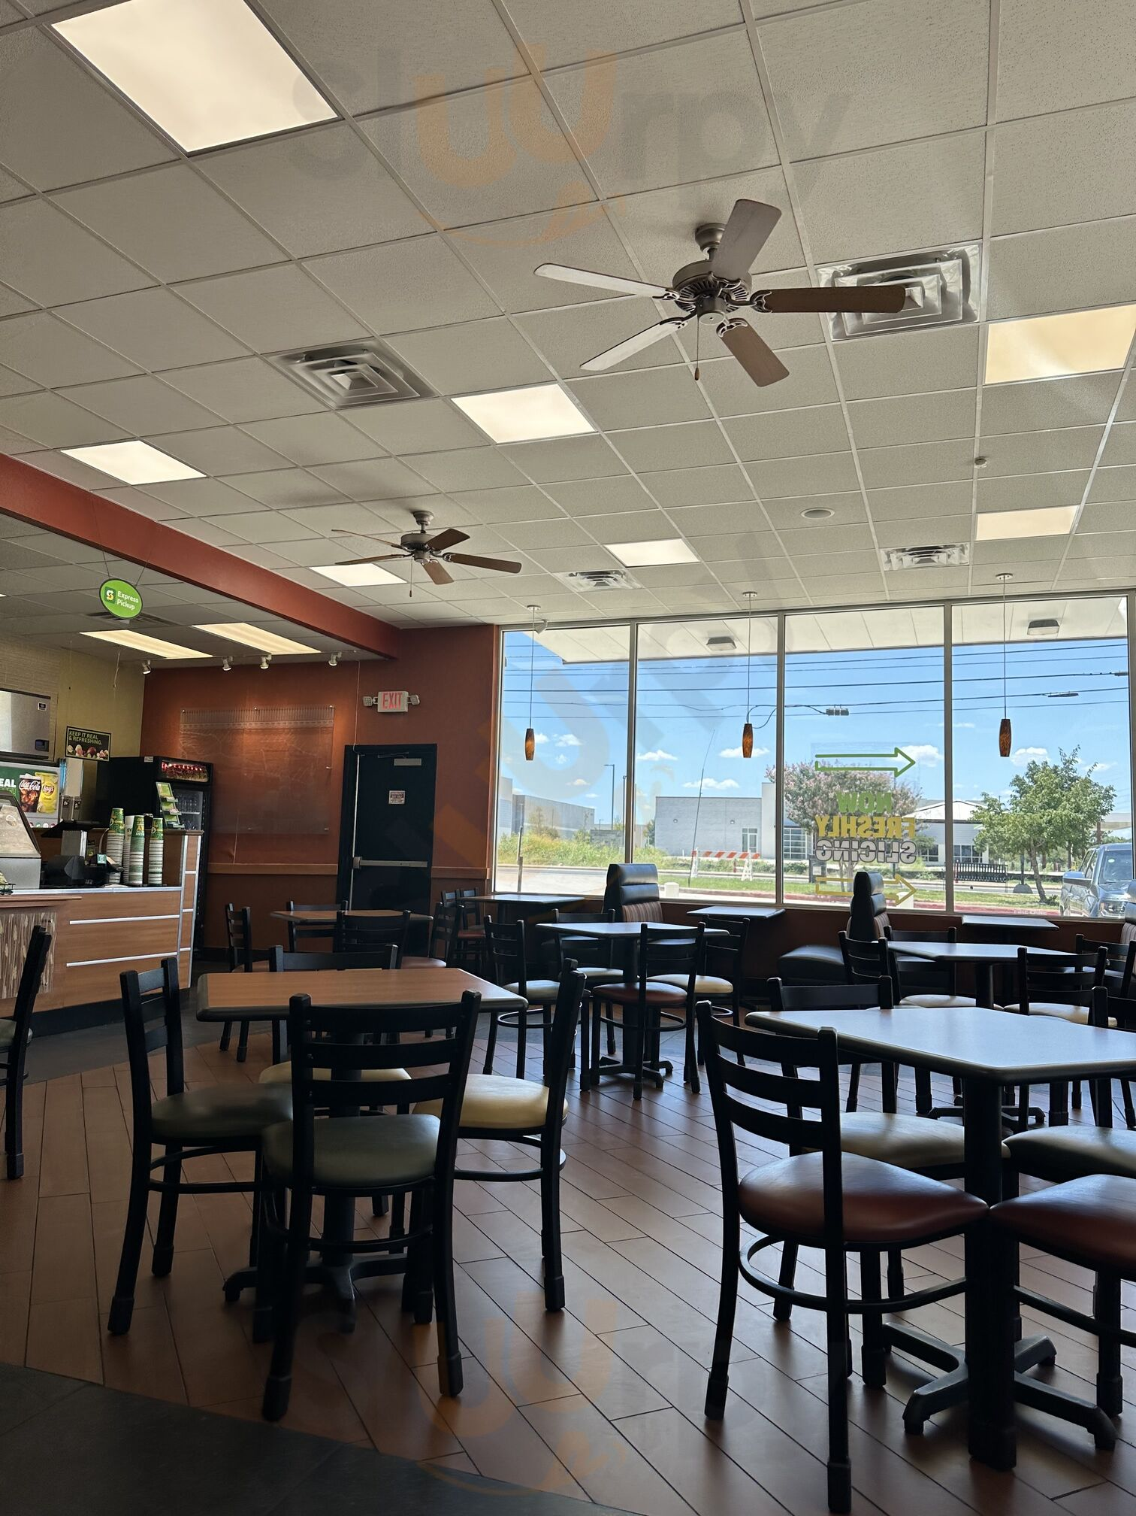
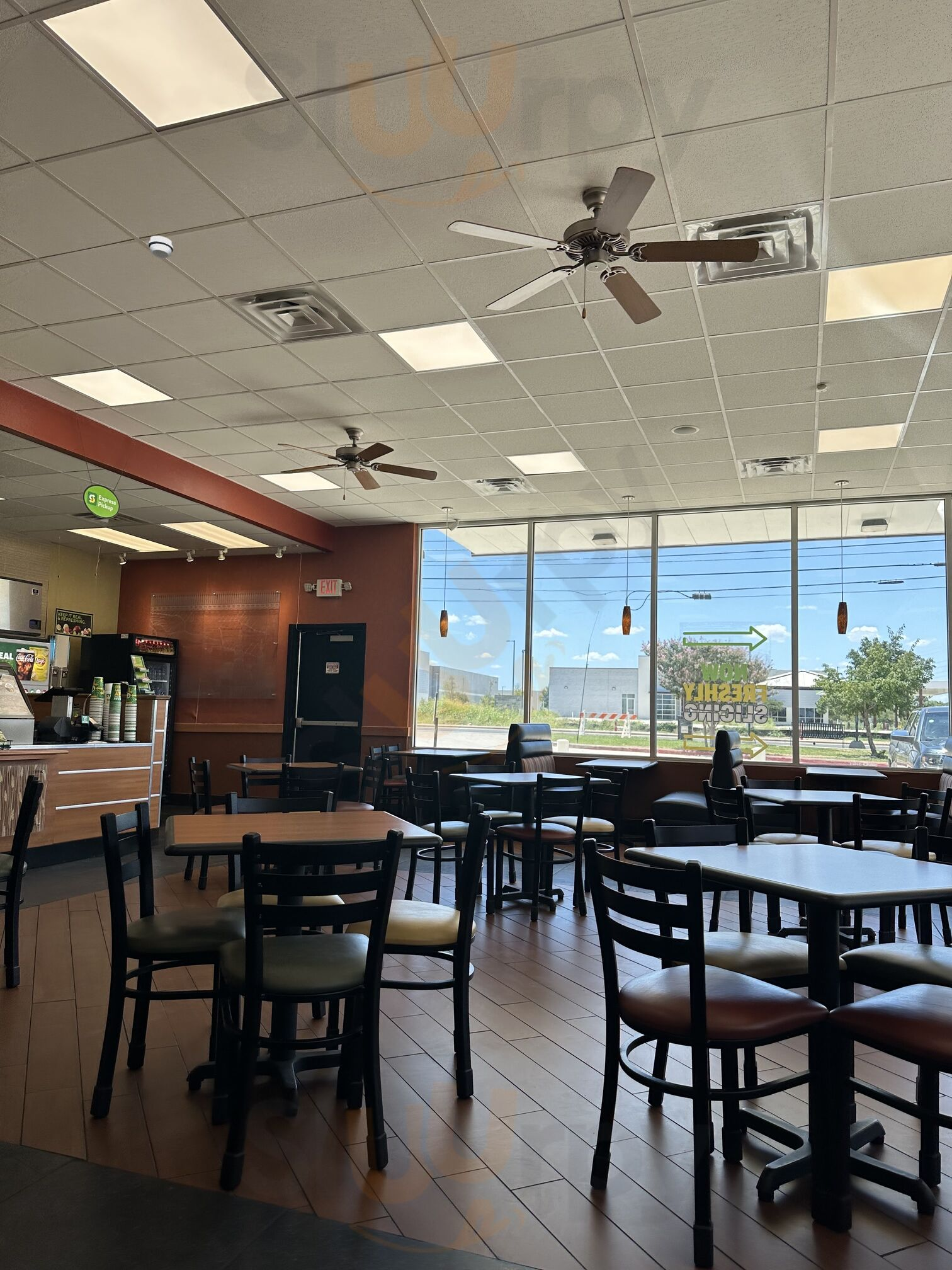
+ smoke detector [148,235,174,259]
